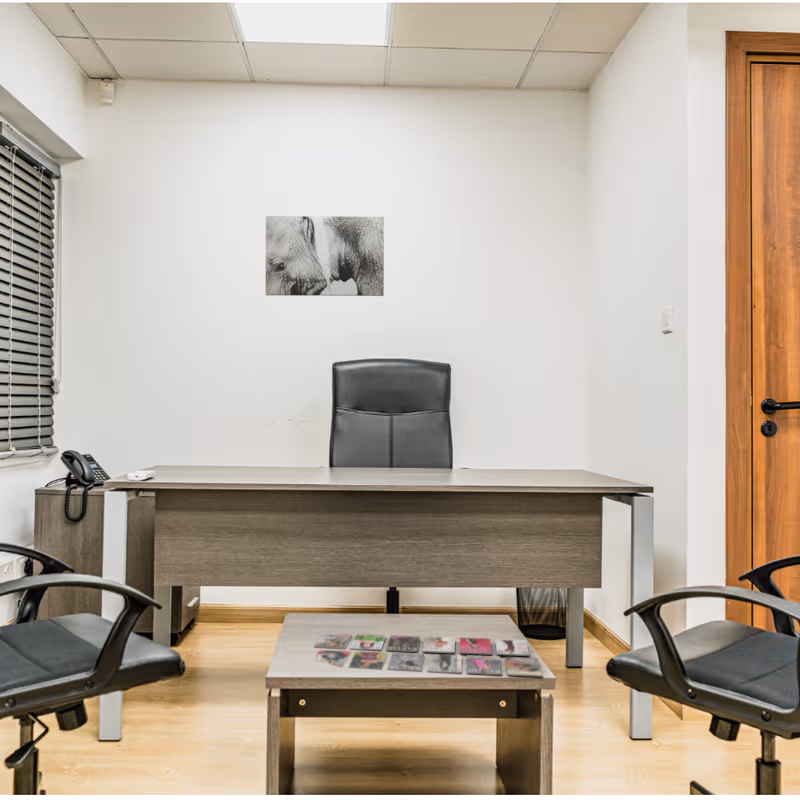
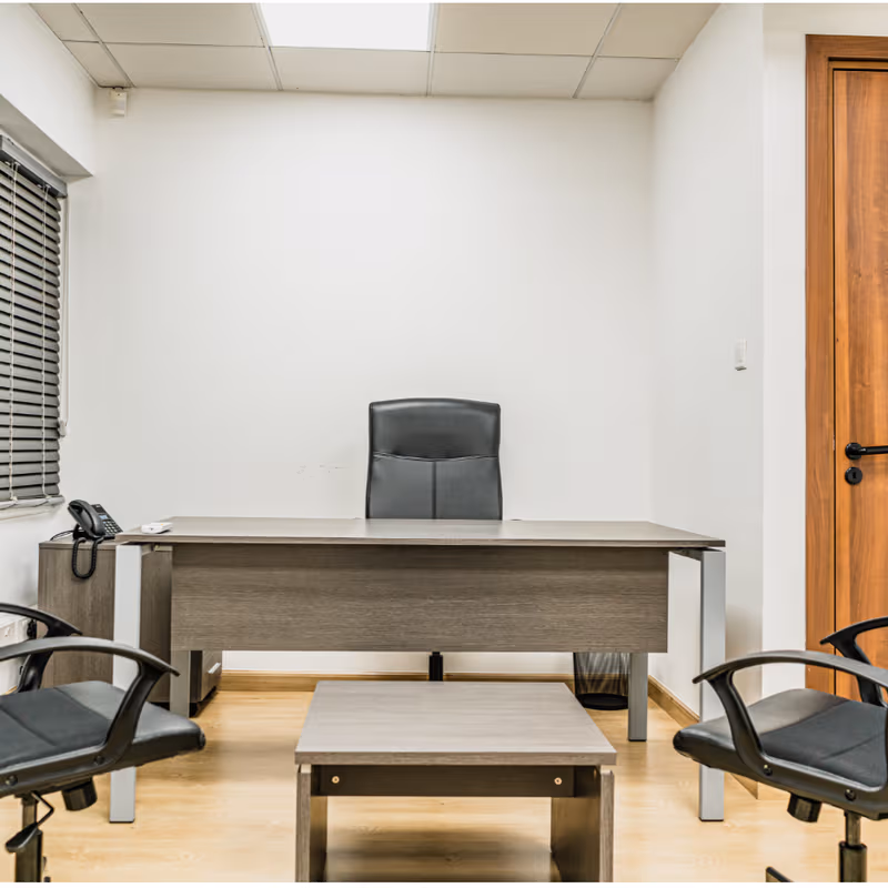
- magazine [313,632,544,678]
- wall art [265,215,385,297]
